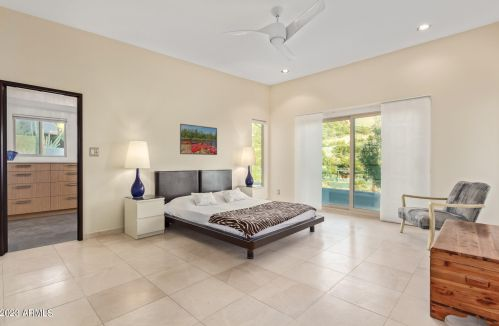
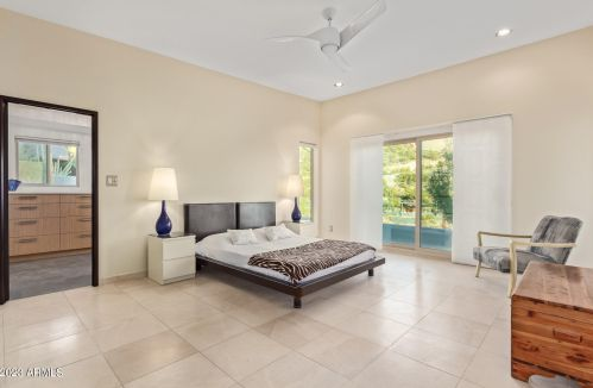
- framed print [179,123,218,156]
